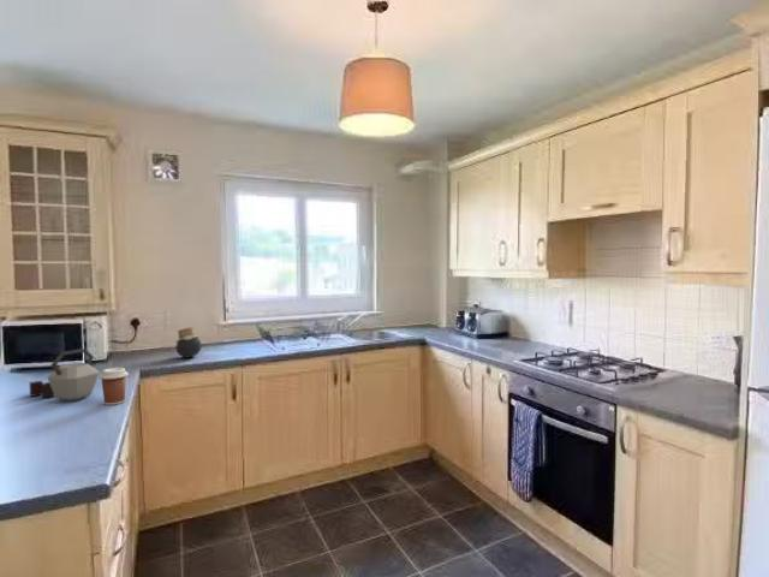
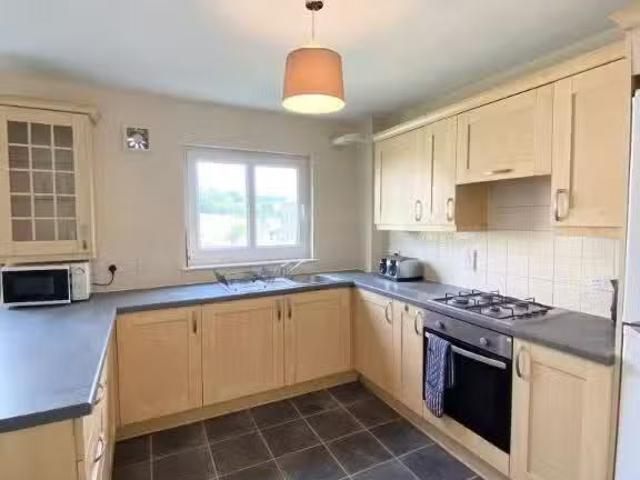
- jar [174,327,203,359]
- kettle [28,347,100,403]
- coffee cup [99,367,130,406]
